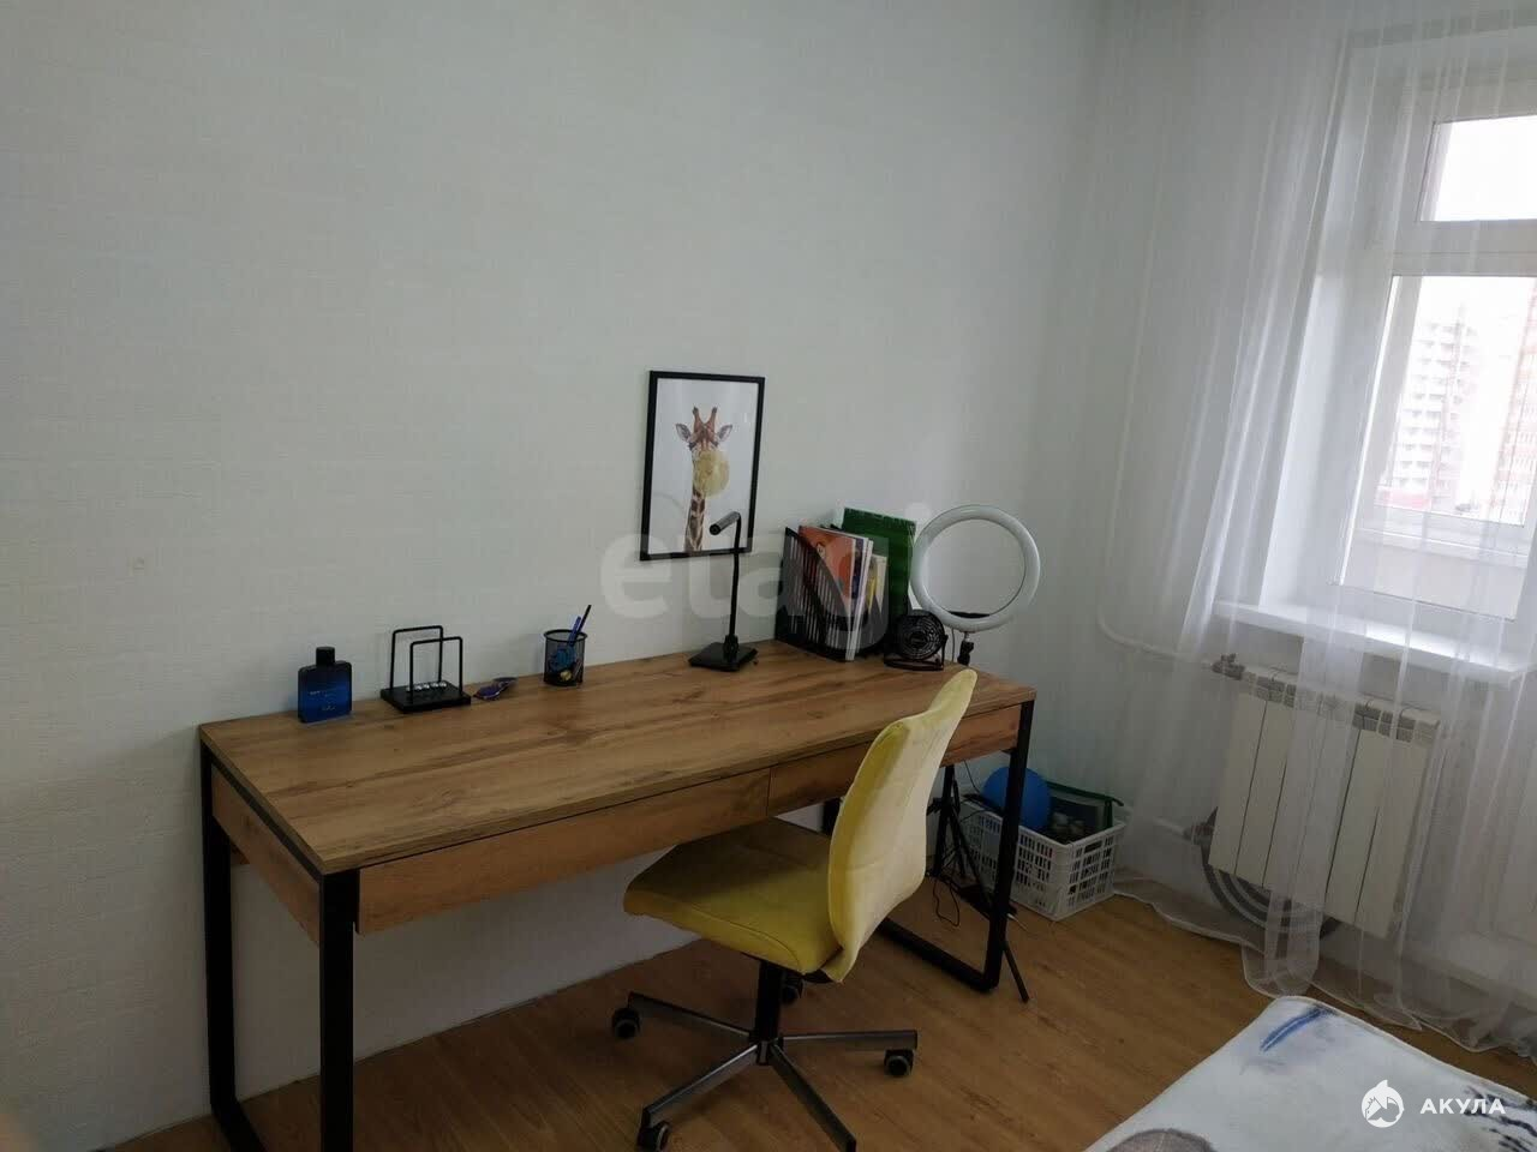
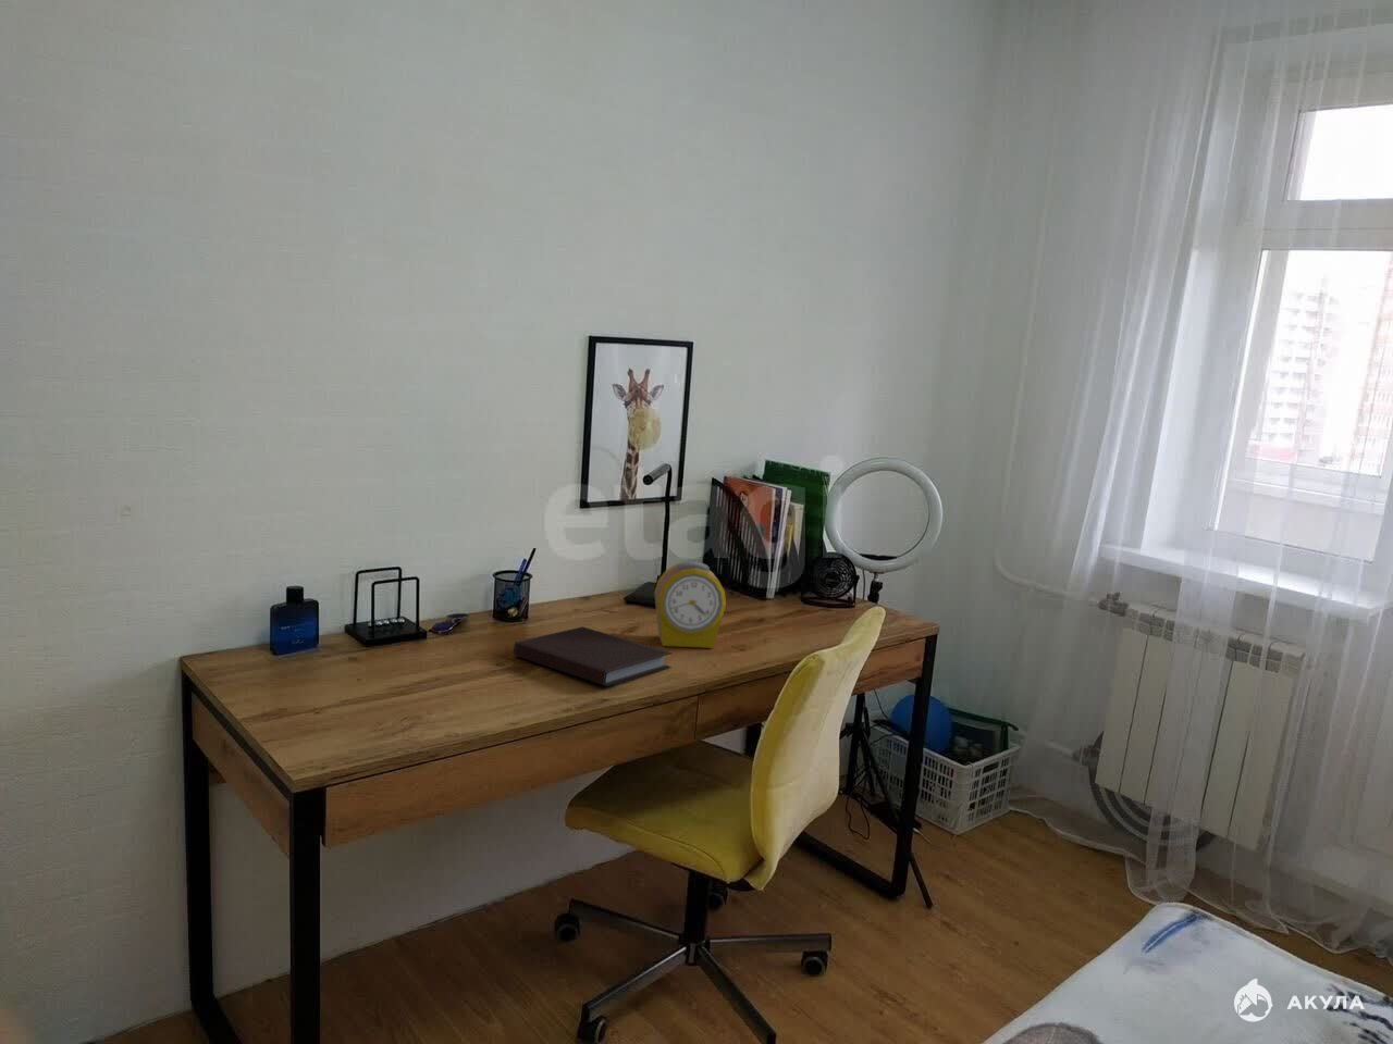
+ alarm clock [654,560,727,649]
+ notebook [512,625,672,688]
